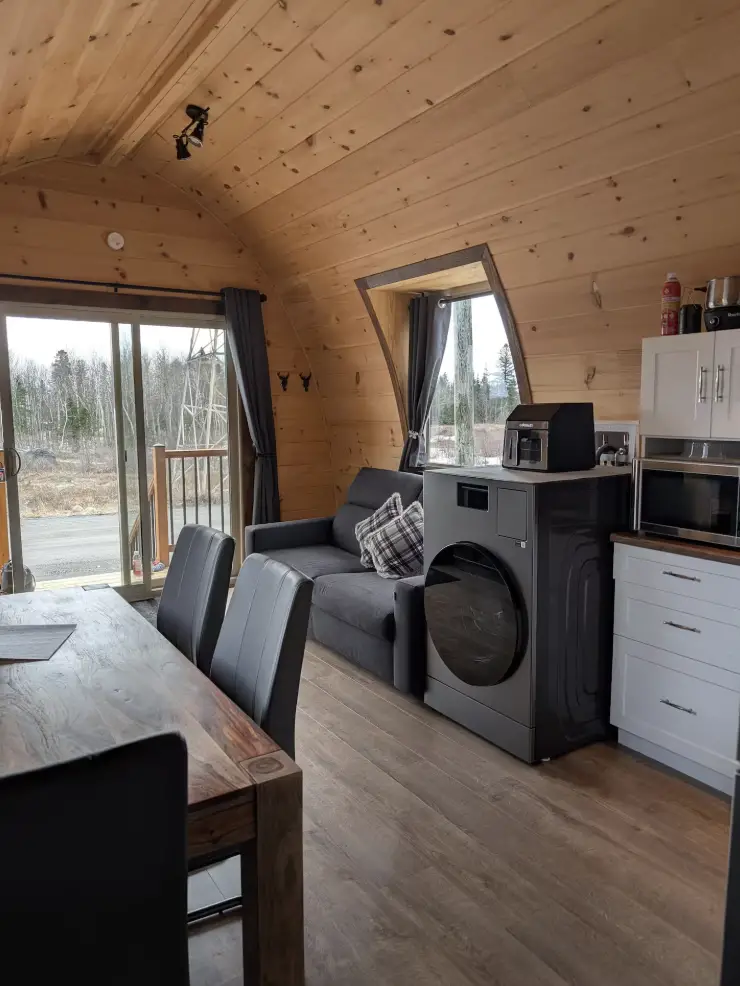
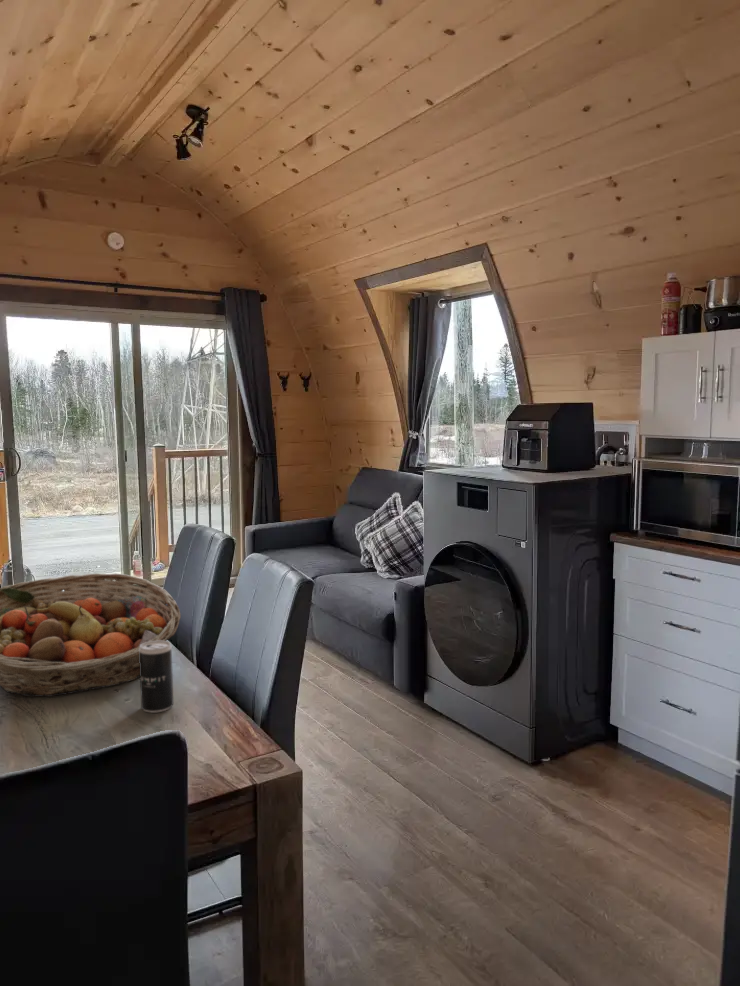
+ beverage can [139,640,174,713]
+ fruit basket [0,572,182,698]
